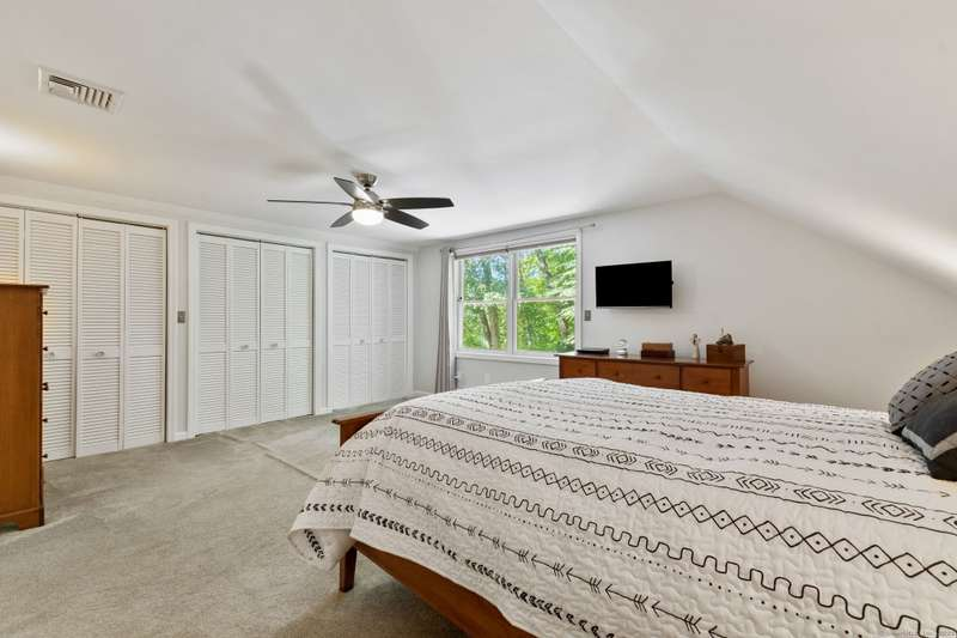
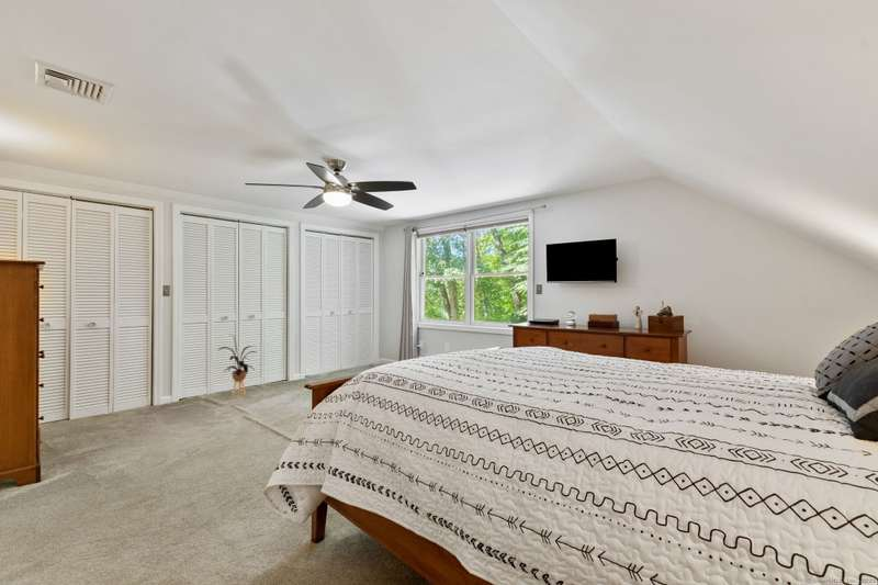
+ house plant [217,334,258,397]
